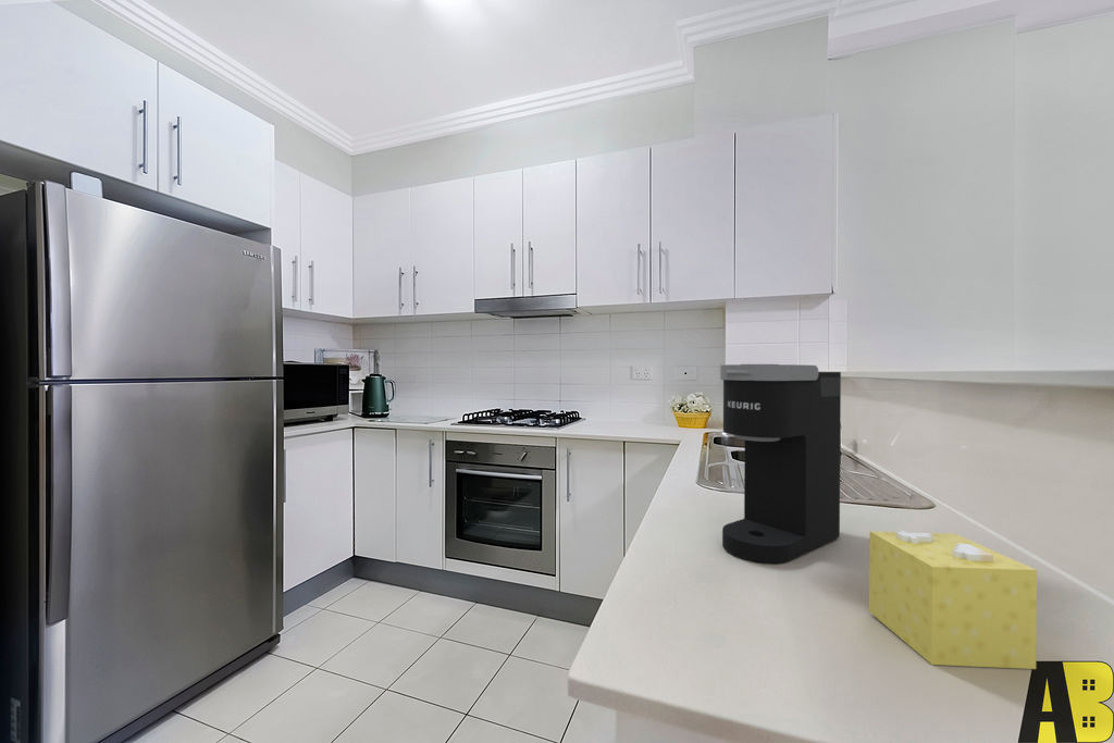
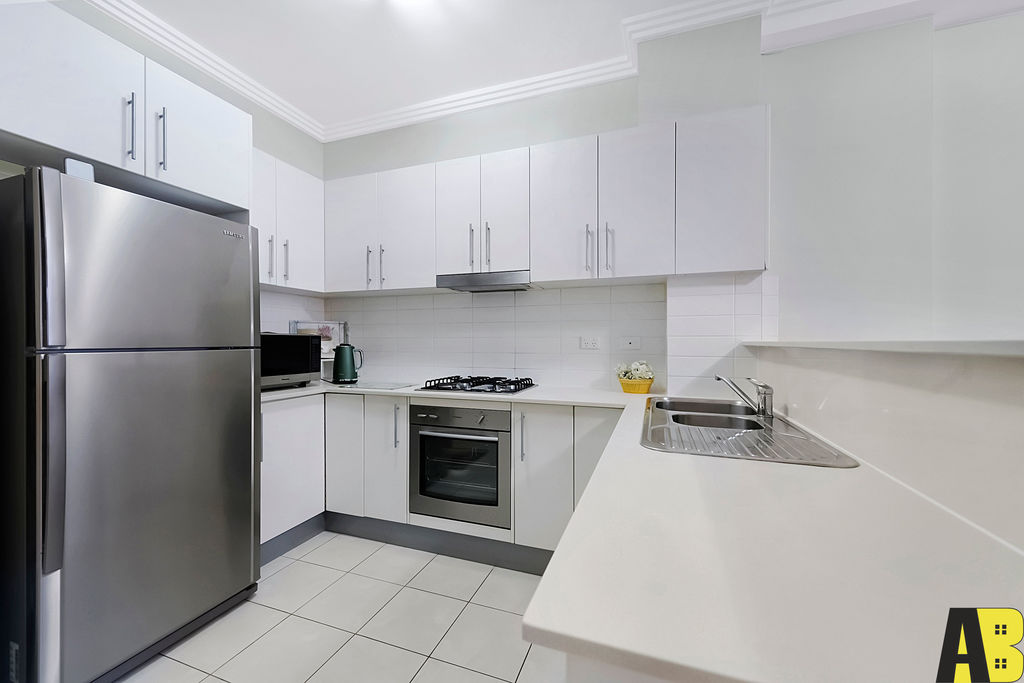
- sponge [868,530,1038,670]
- coffee maker [719,363,842,566]
